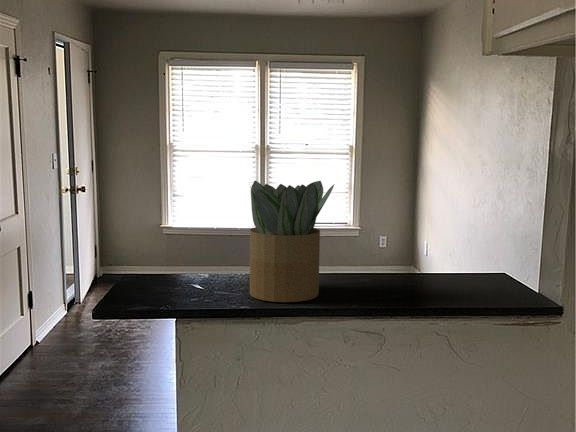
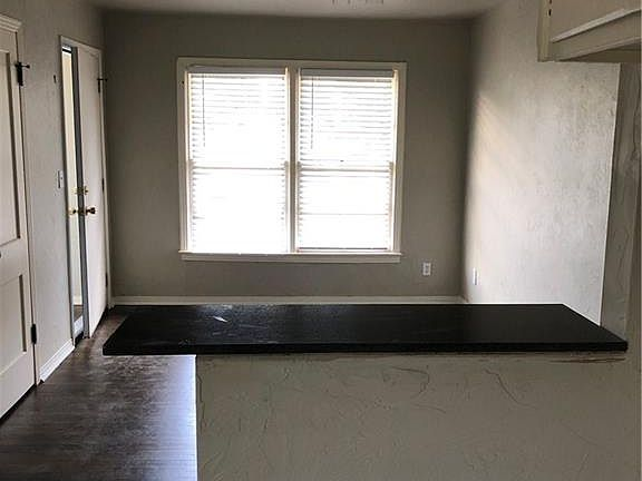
- potted plant [248,180,336,303]
